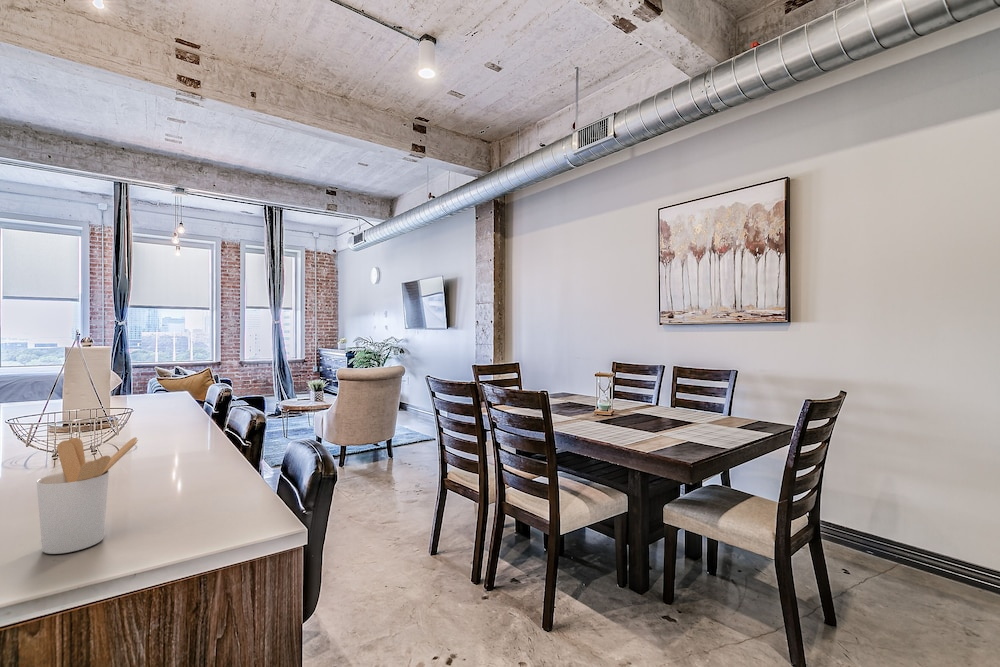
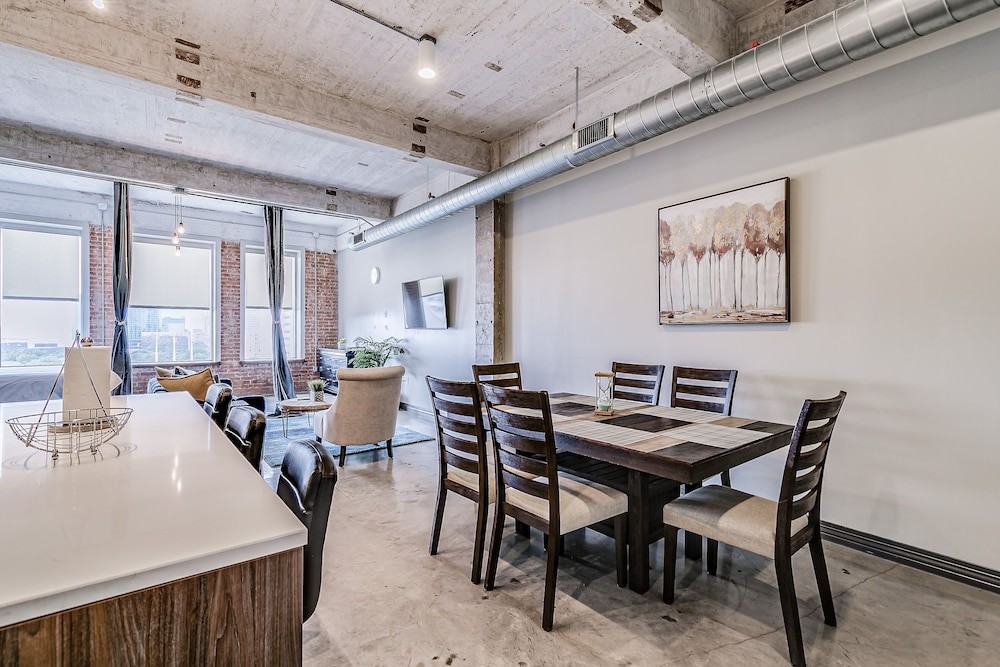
- utensil holder [36,436,139,555]
